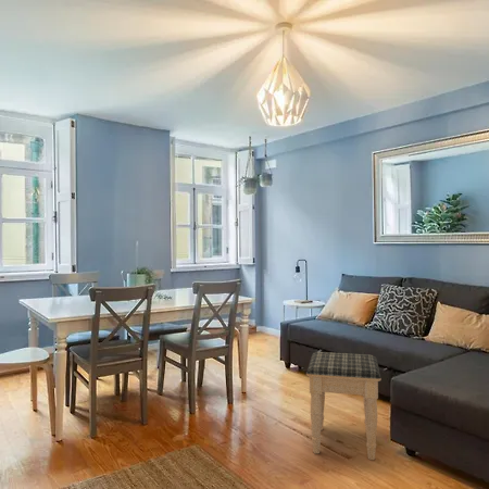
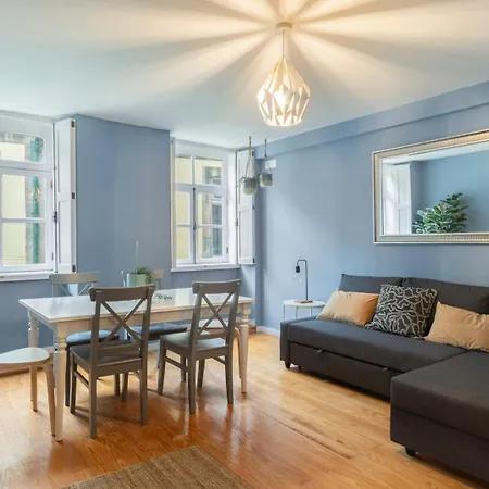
- footstool [305,351,383,461]
